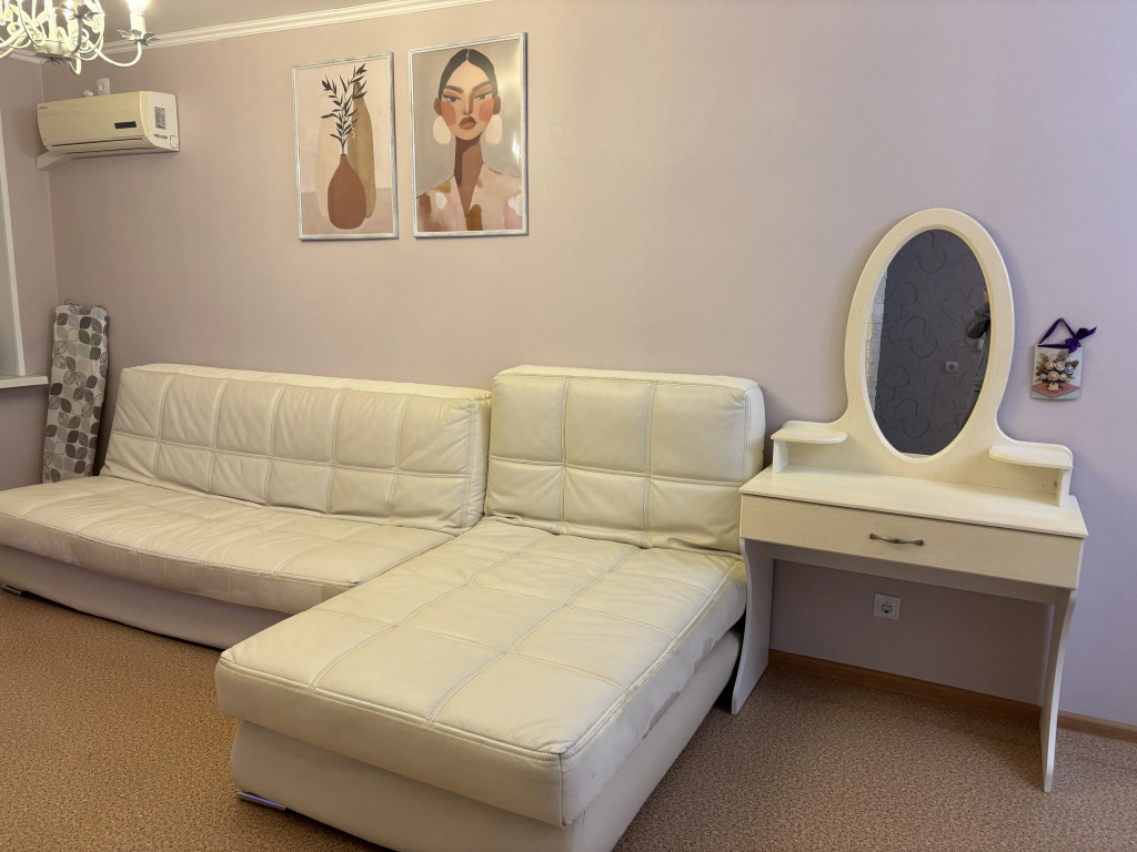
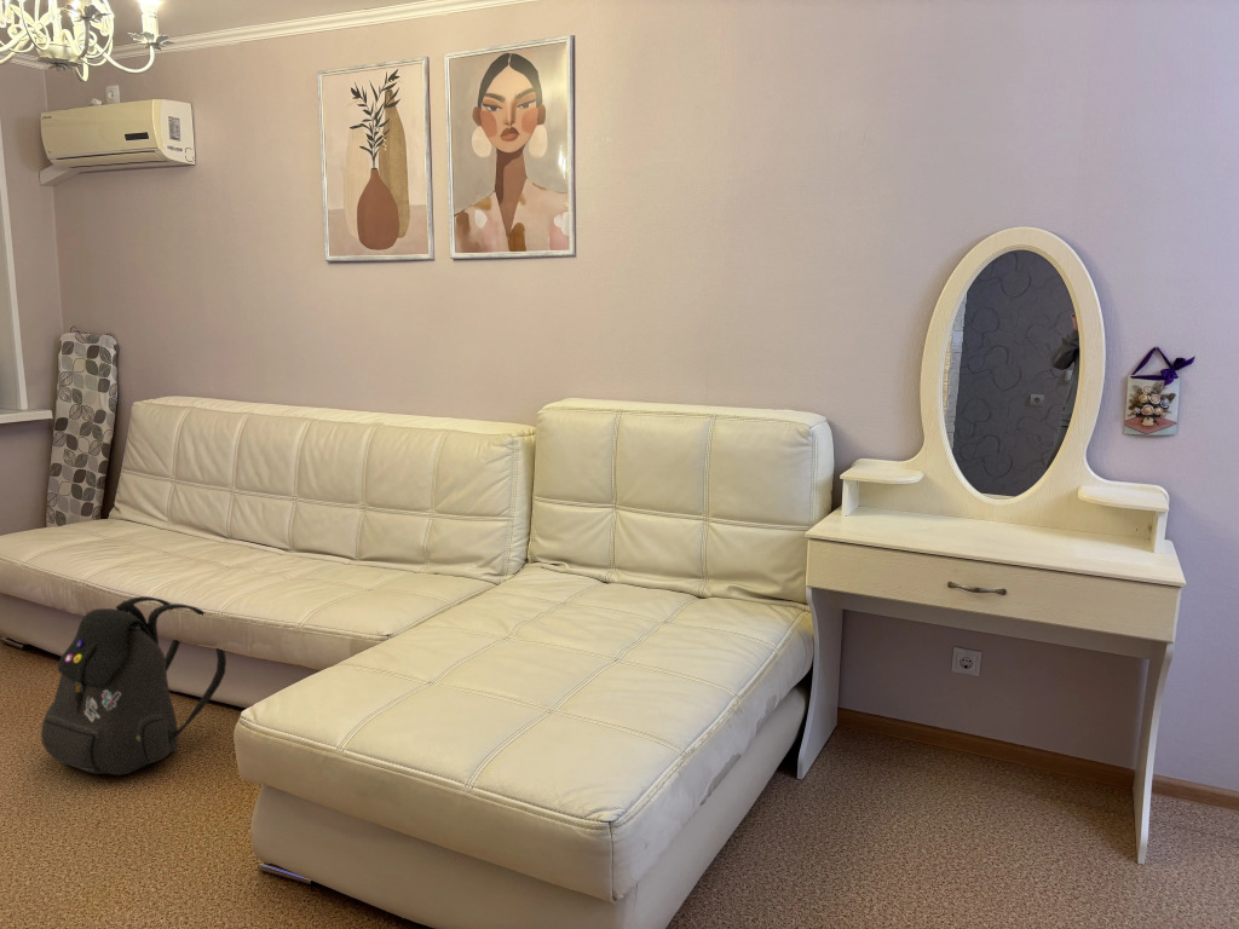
+ backpack [40,595,227,777]
